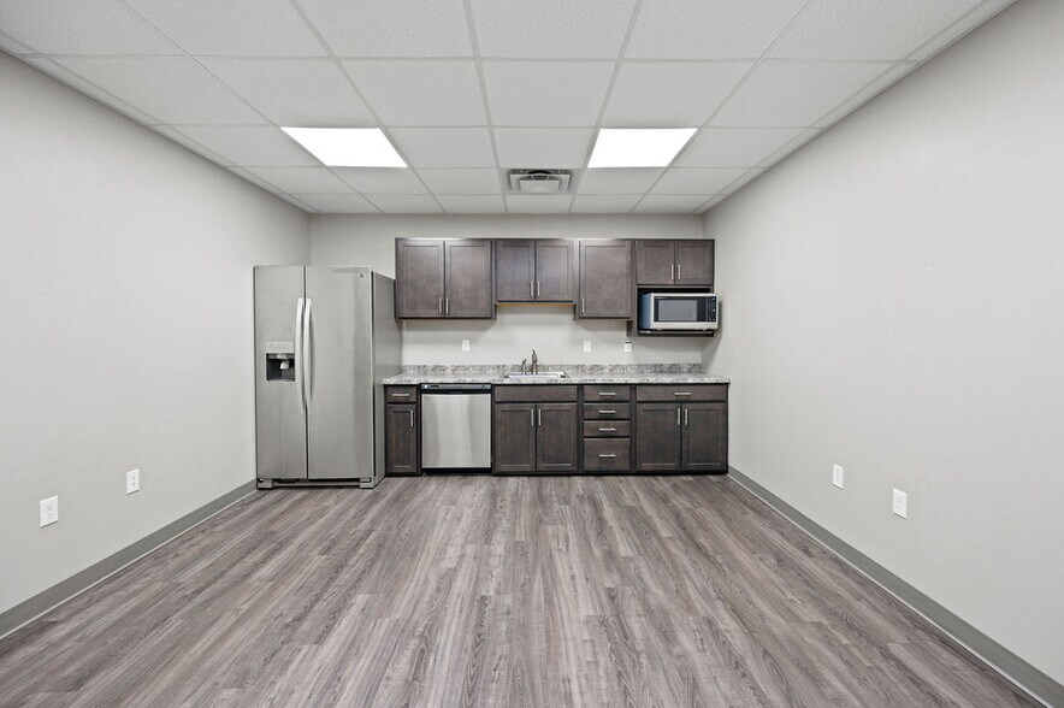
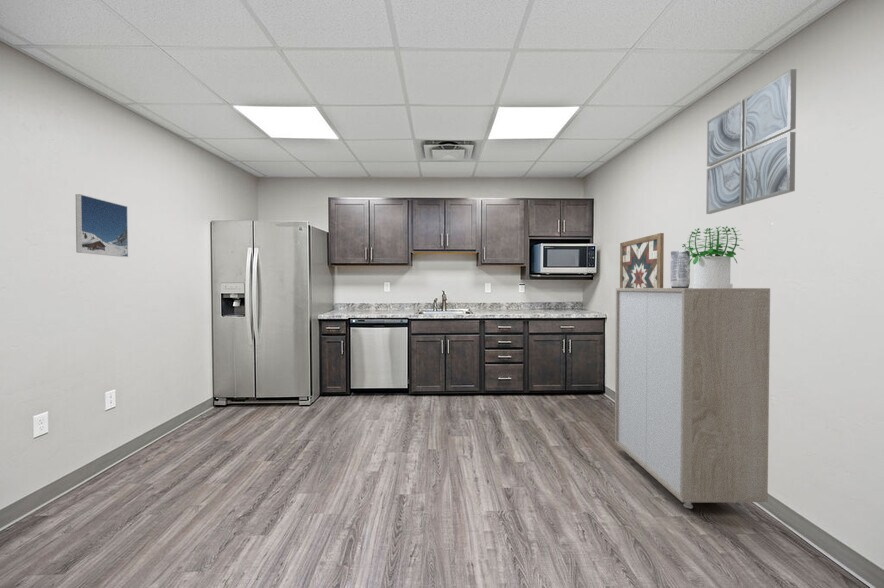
+ juice carton [669,249,691,288]
+ storage cabinet [614,287,771,509]
+ wall art [619,232,665,288]
+ potted plant [681,225,745,288]
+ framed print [75,193,129,258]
+ wall art [705,68,797,215]
